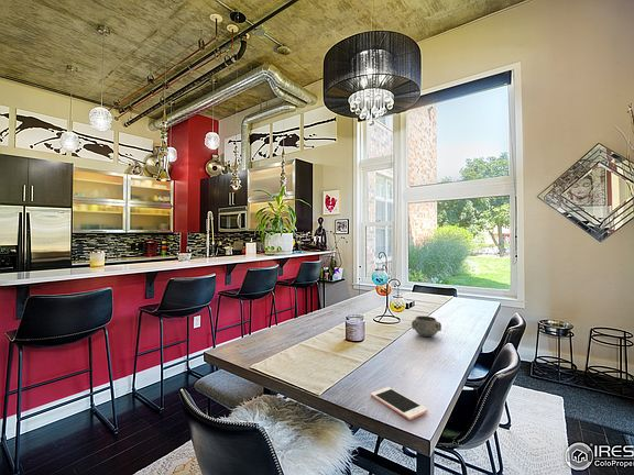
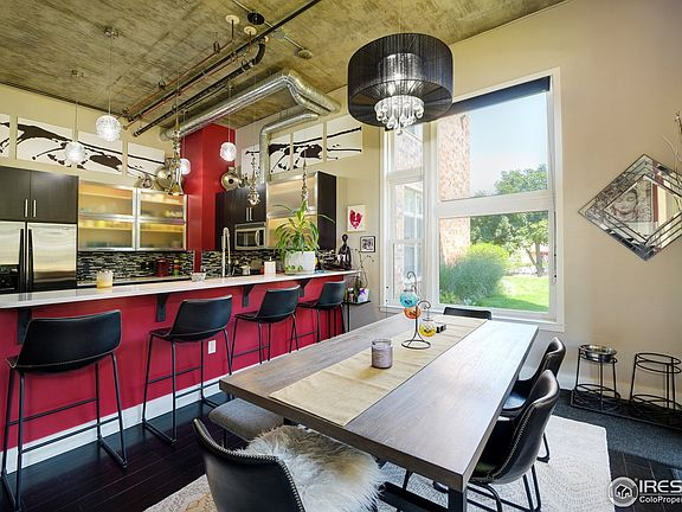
- decorative bowl [411,314,442,338]
- cell phone [370,386,429,421]
